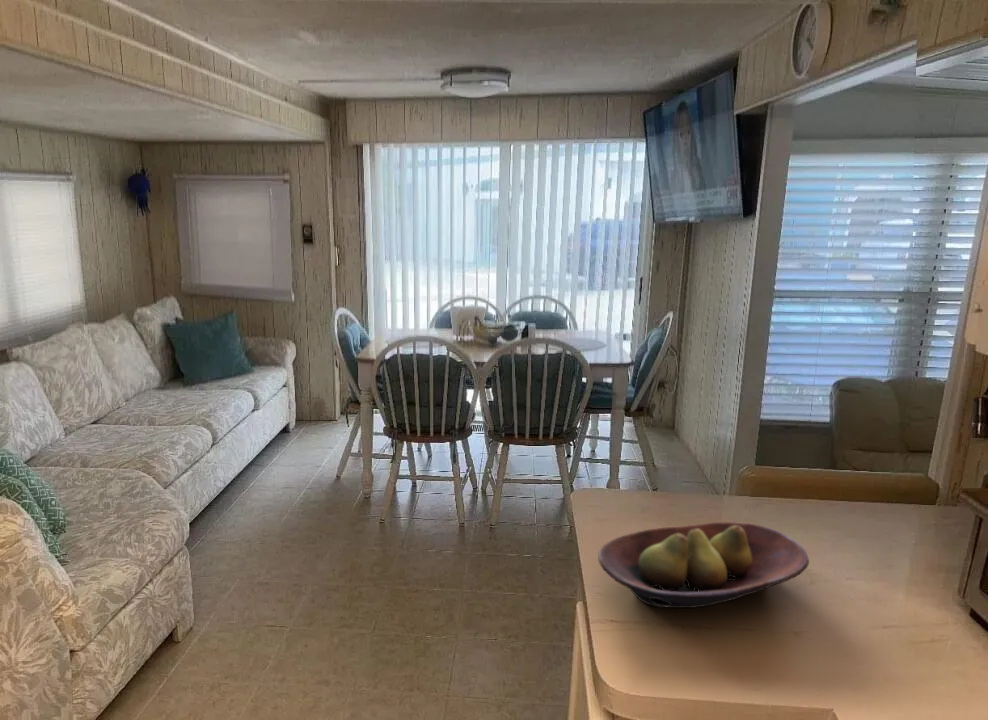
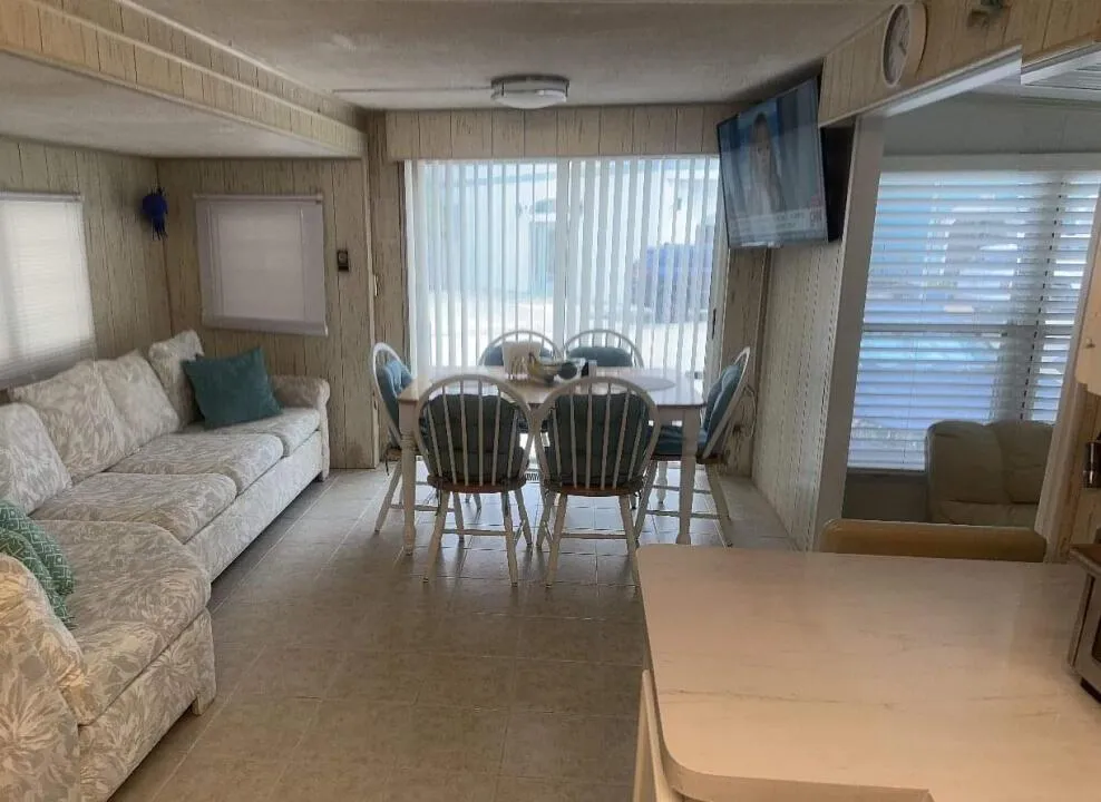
- fruit bowl [597,521,810,609]
